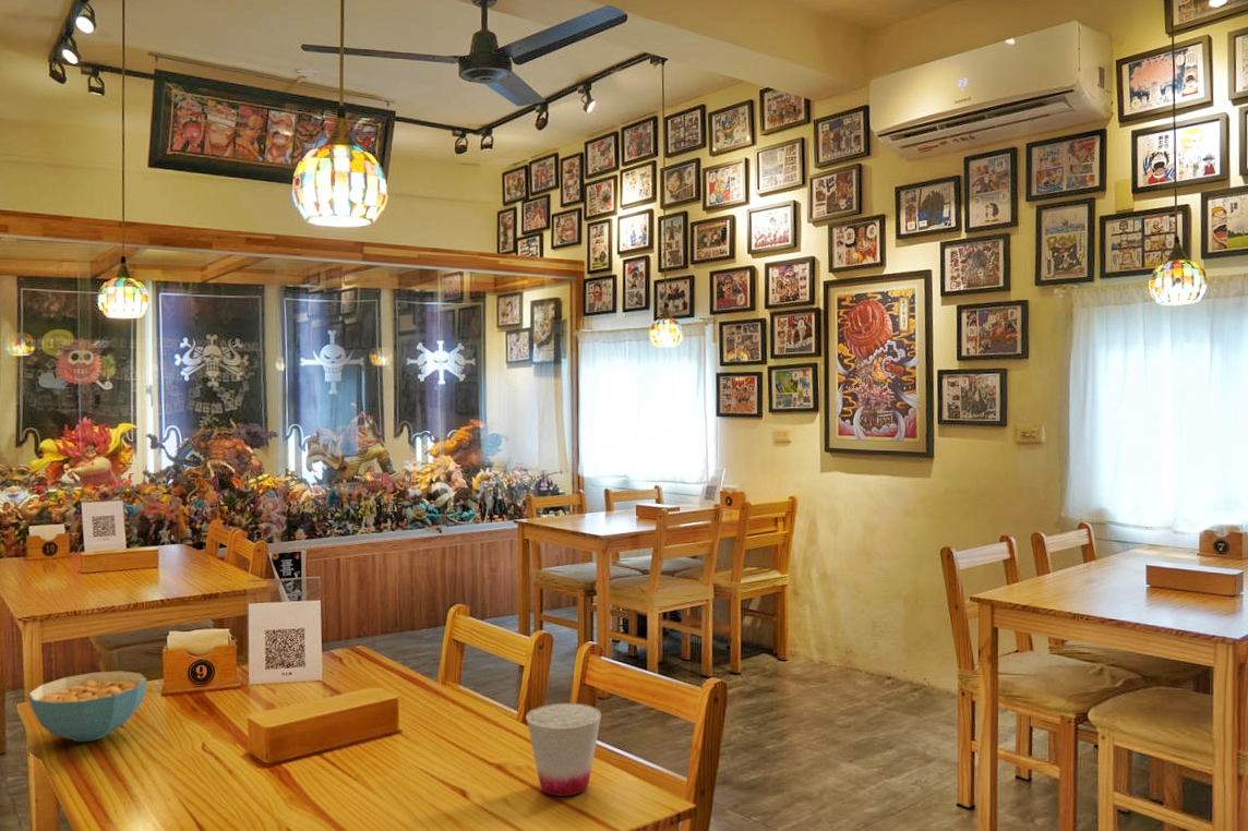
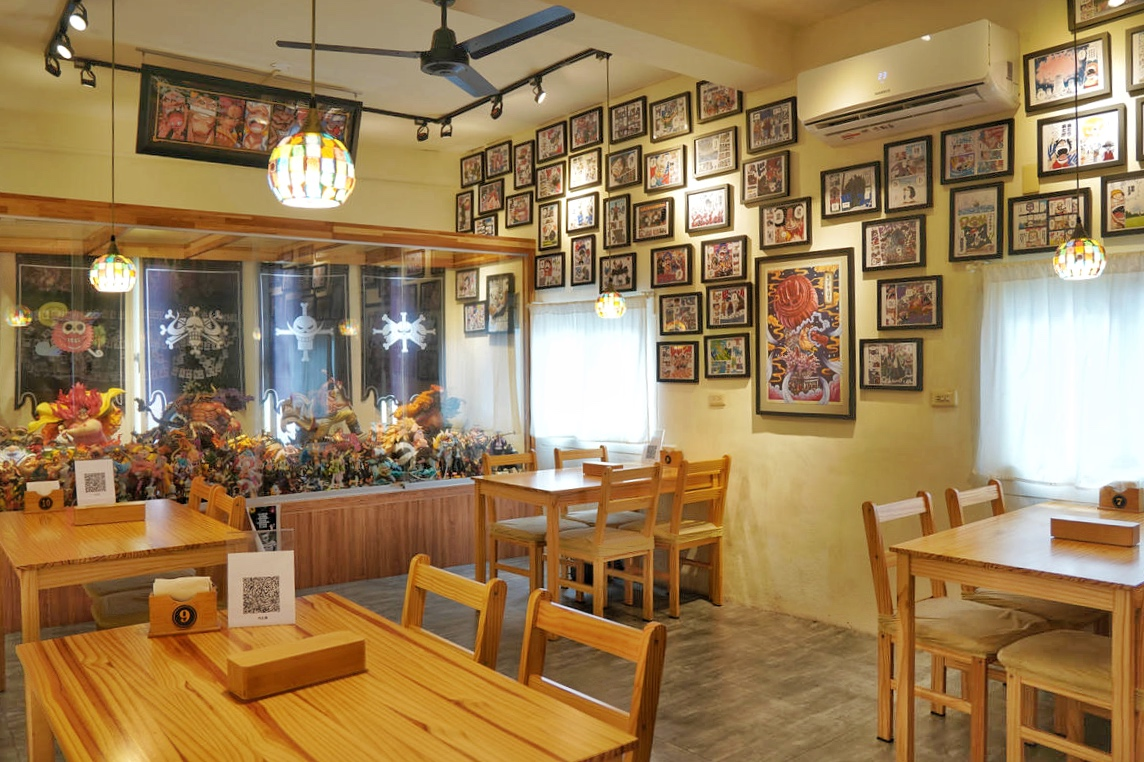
- cup [525,702,602,797]
- cereal bowl [27,670,148,743]
